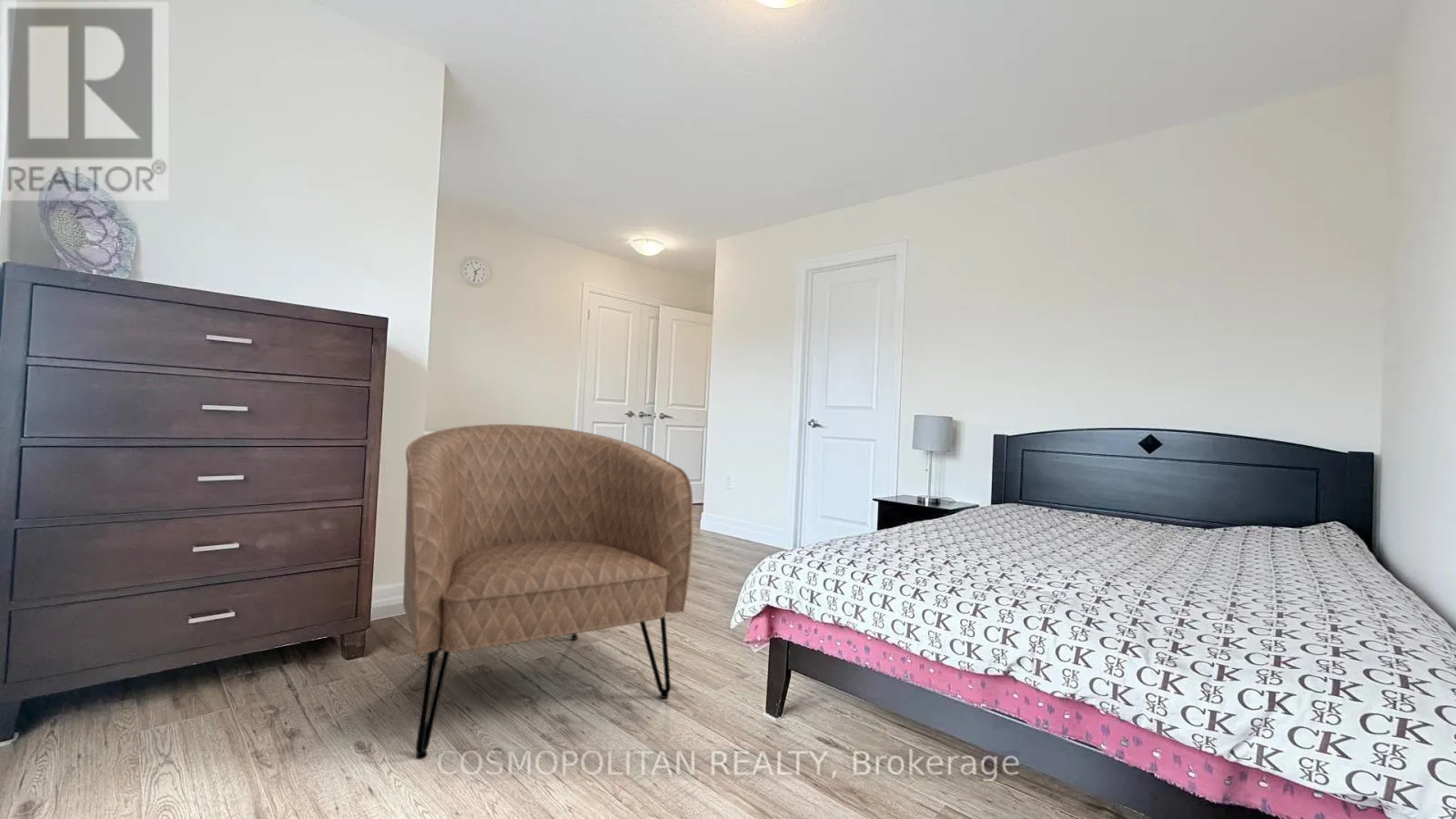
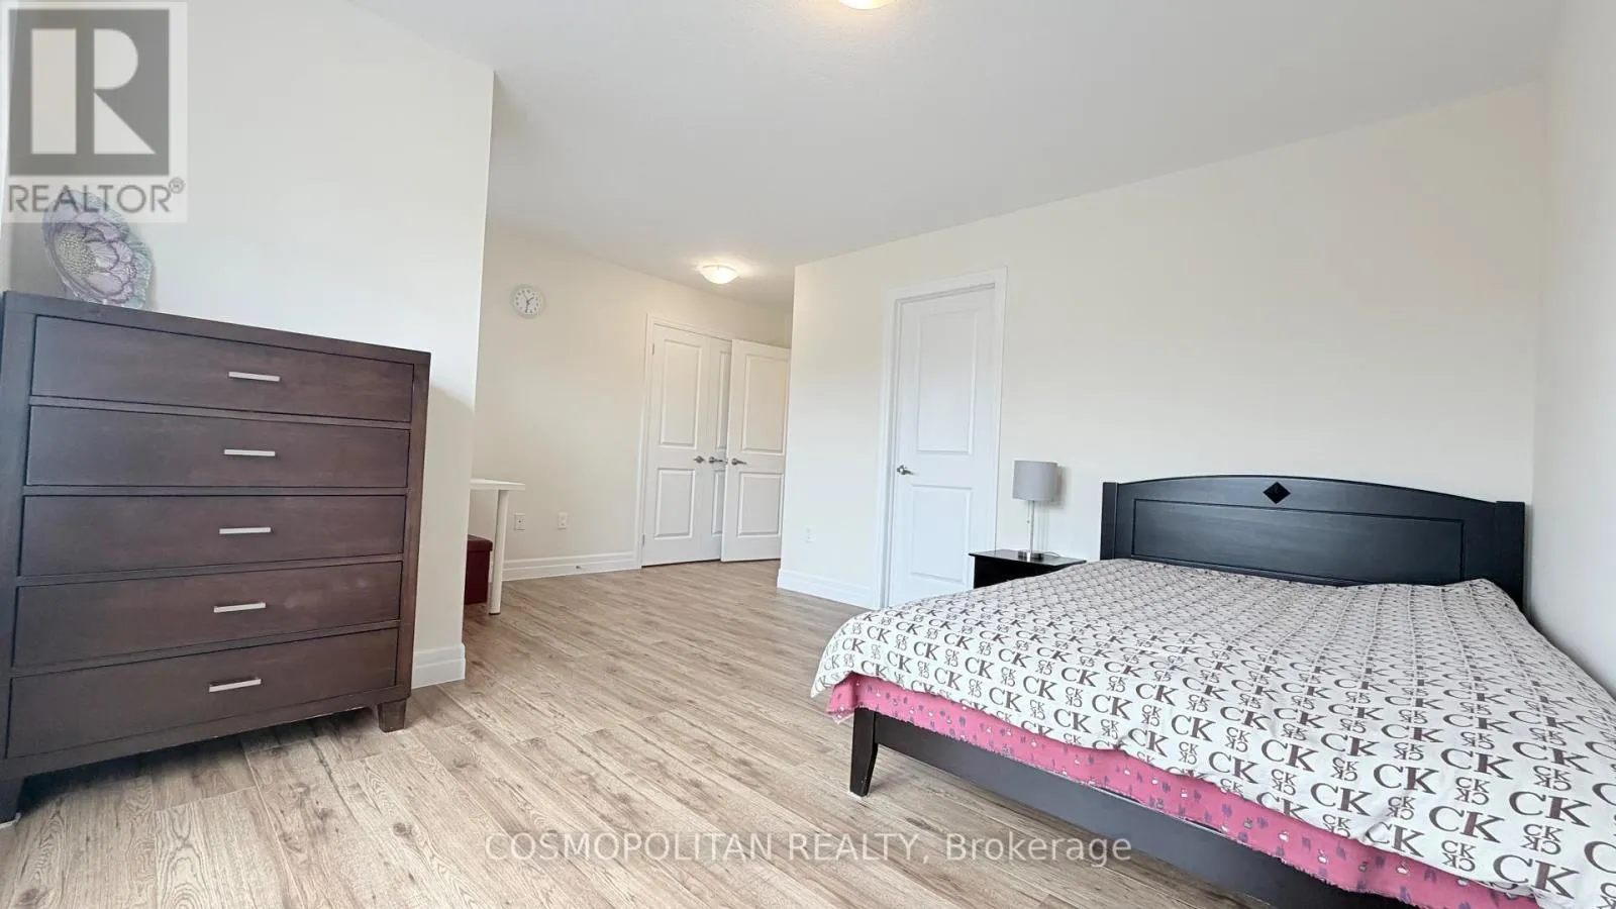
- armchair [402,423,693,761]
